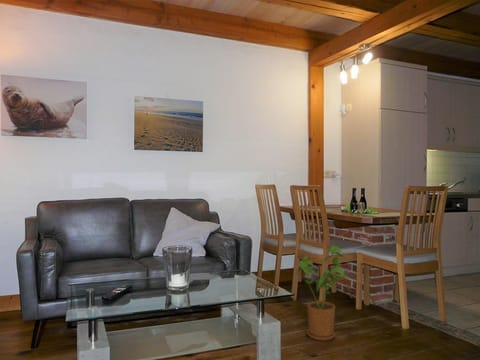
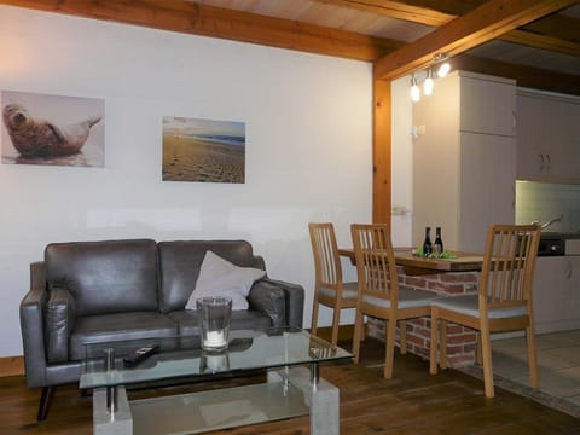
- house plant [296,245,349,342]
